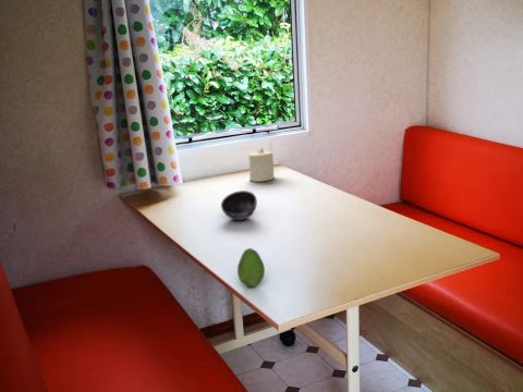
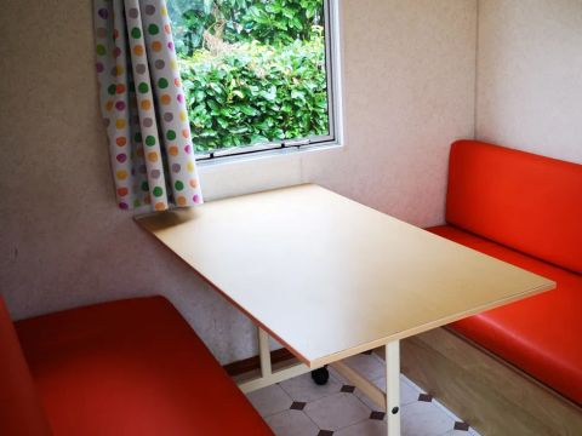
- candle [247,147,276,183]
- fruit [236,247,266,287]
- bowl [220,189,258,221]
